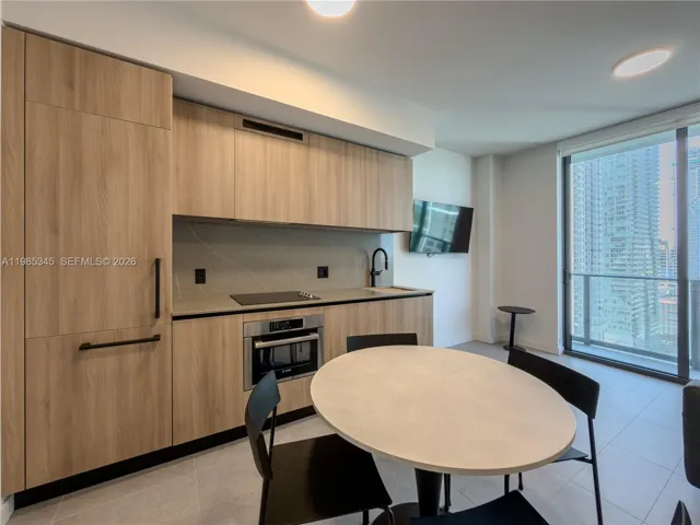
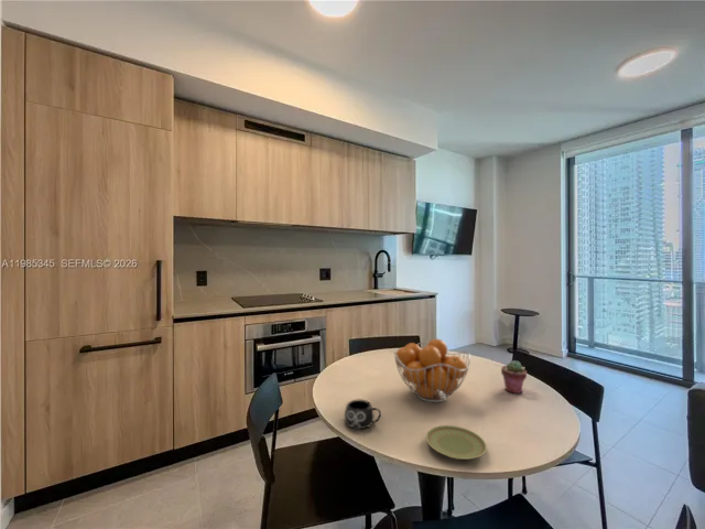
+ potted succulent [500,359,528,395]
+ mug [344,399,382,430]
+ plate [425,424,488,461]
+ fruit basket [392,338,471,403]
